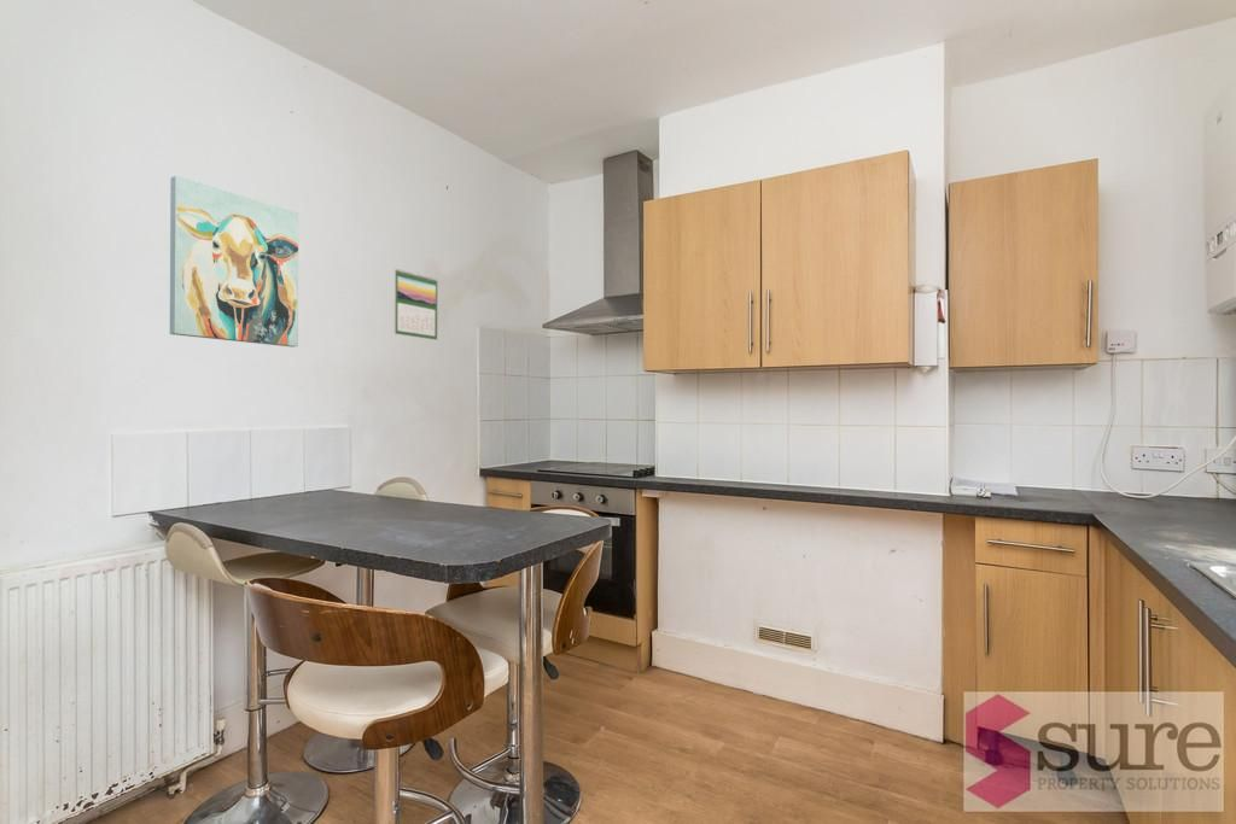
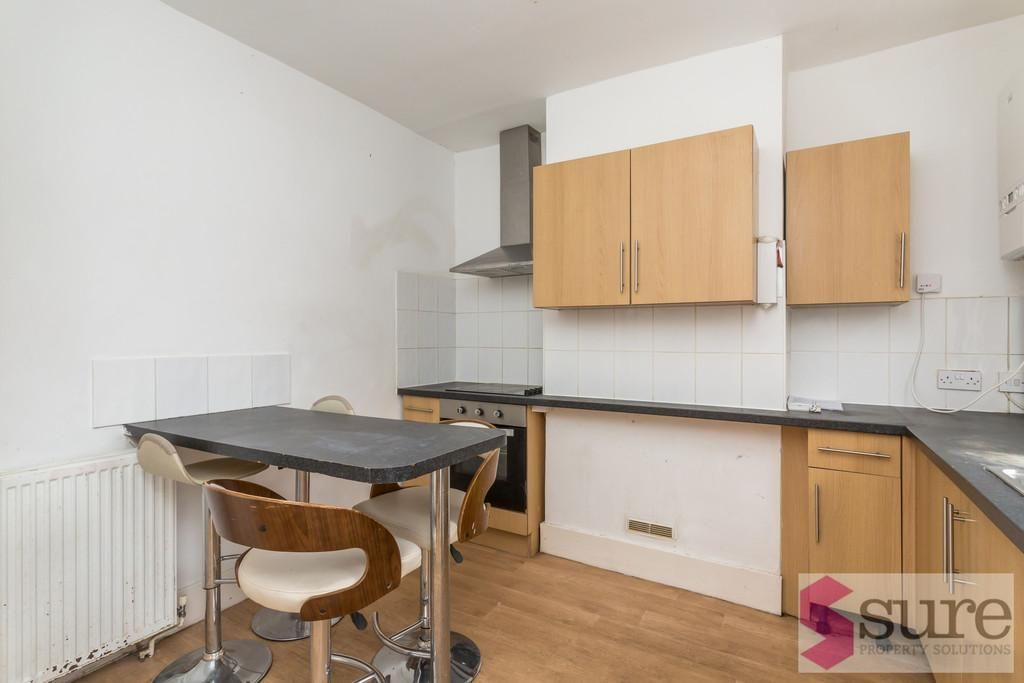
- wall art [169,175,299,349]
- calendar [393,268,438,341]
